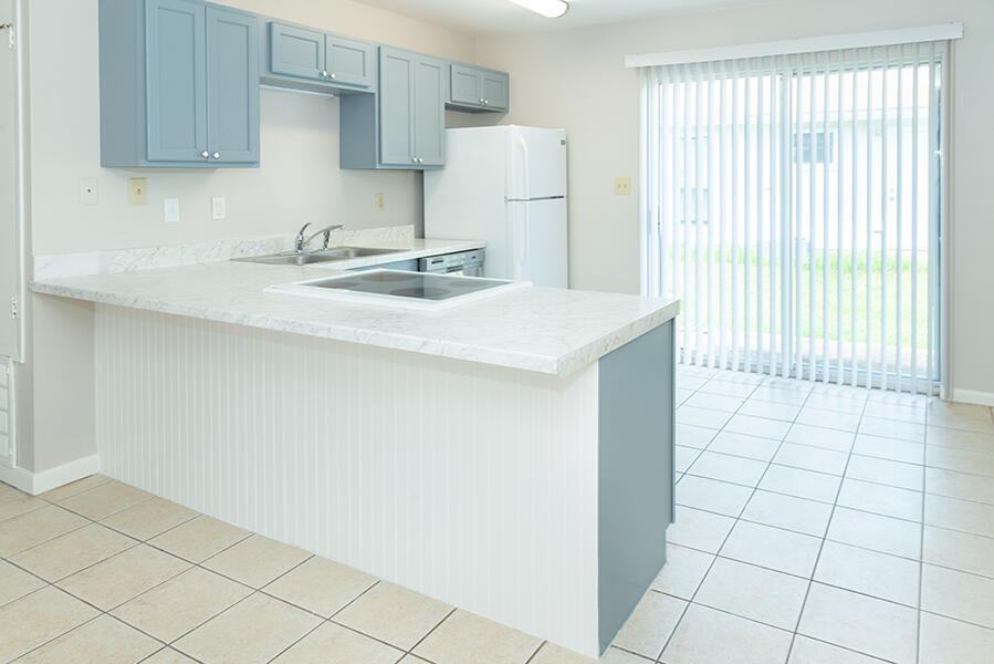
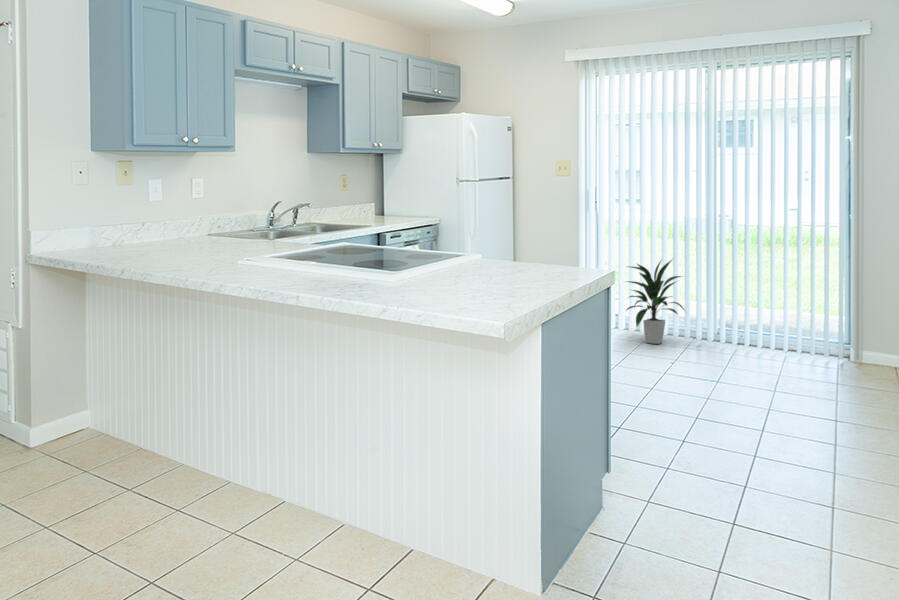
+ indoor plant [624,257,687,345]
